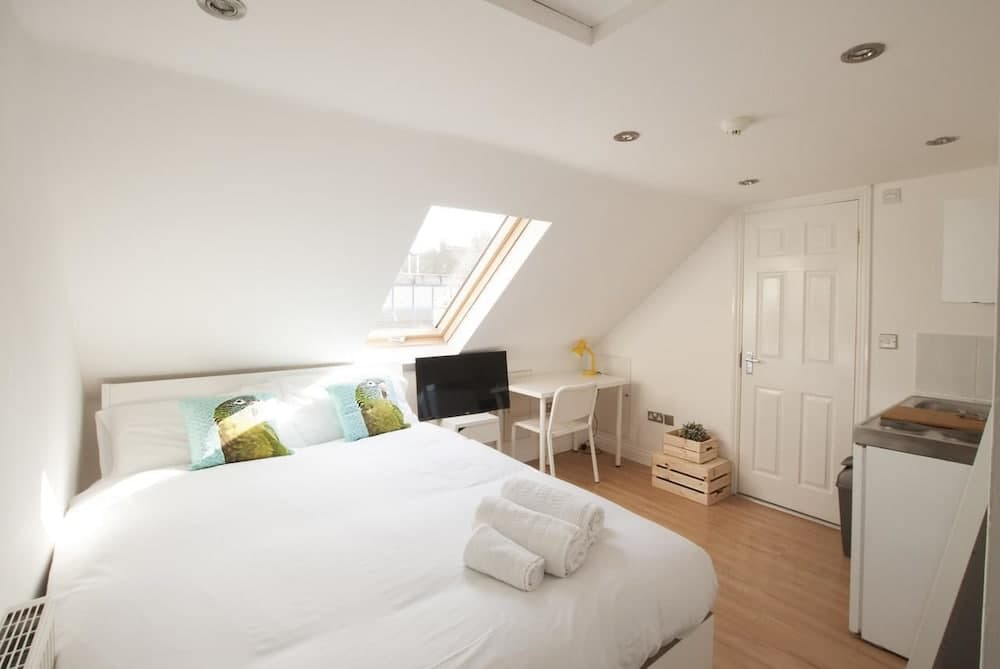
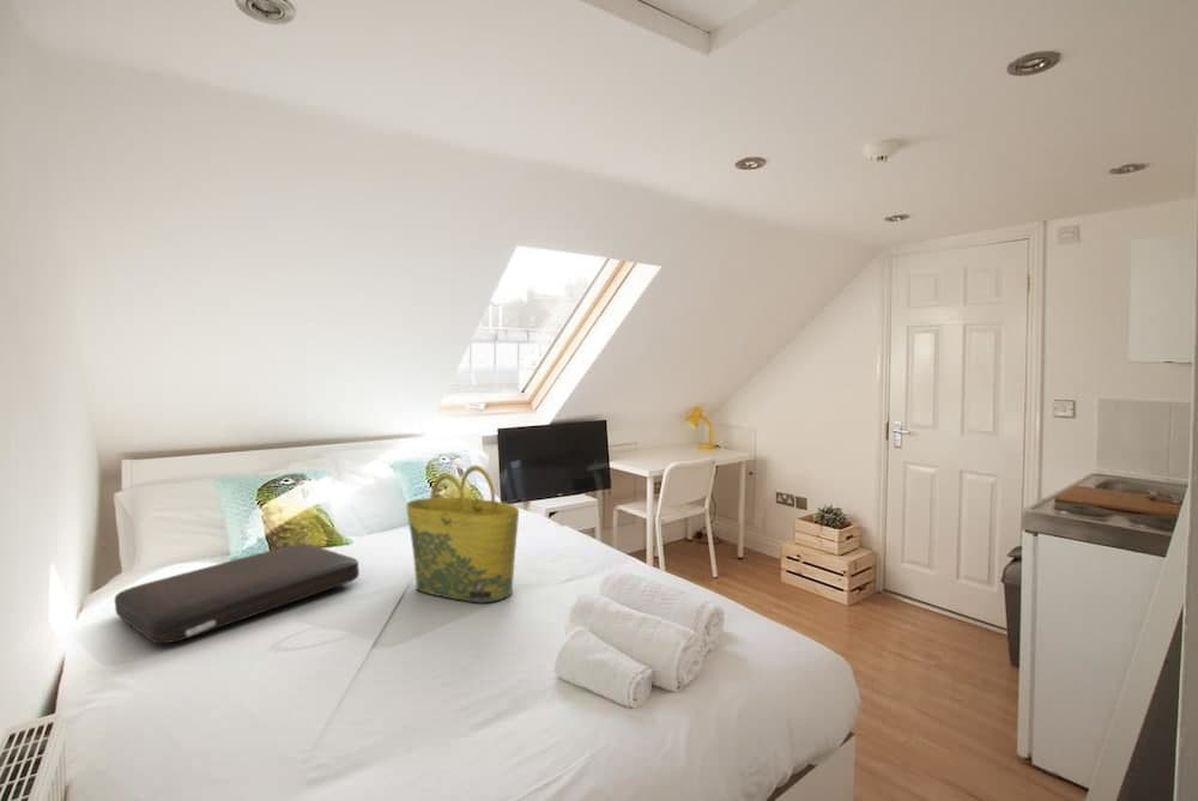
+ tote bag [405,465,520,603]
+ cushion [114,542,361,644]
